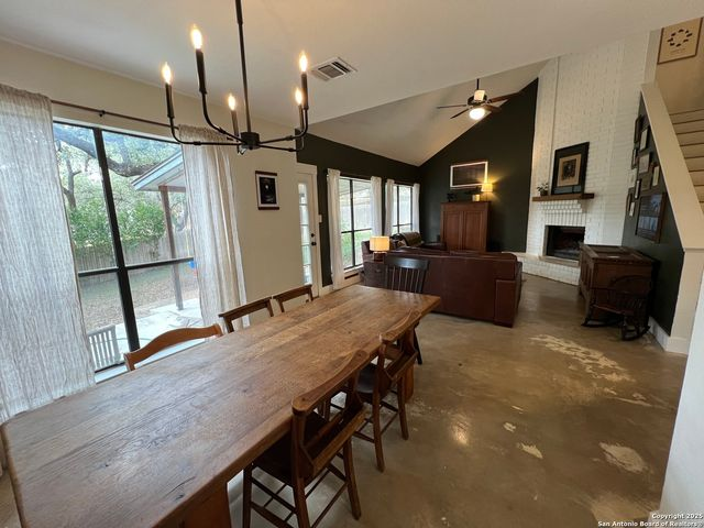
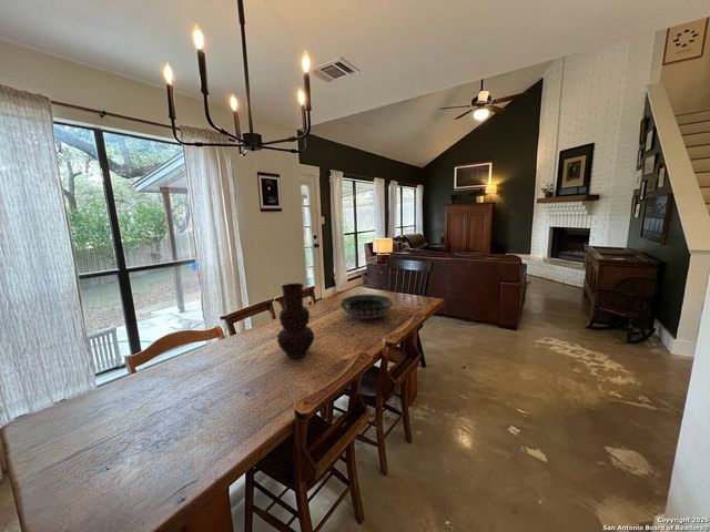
+ vase [276,282,315,359]
+ decorative bowl [339,294,394,319]
